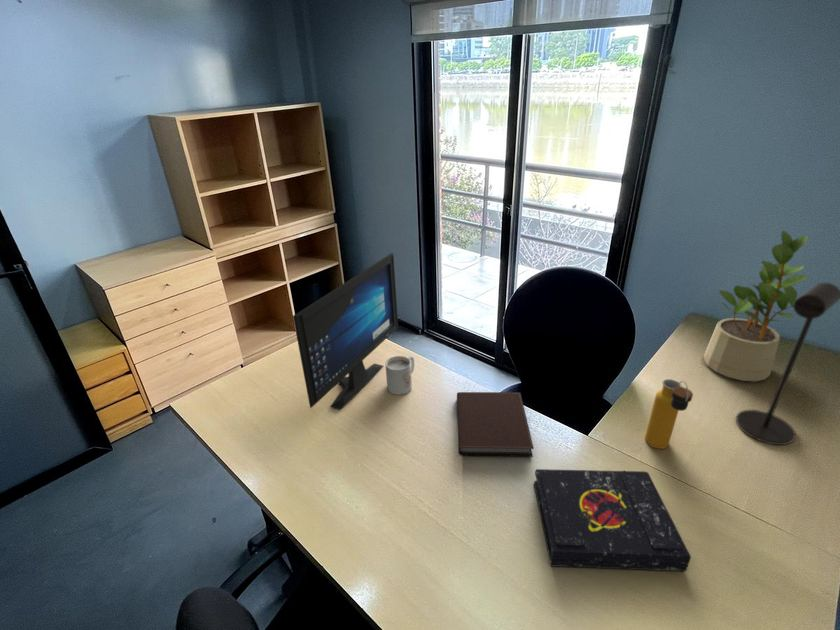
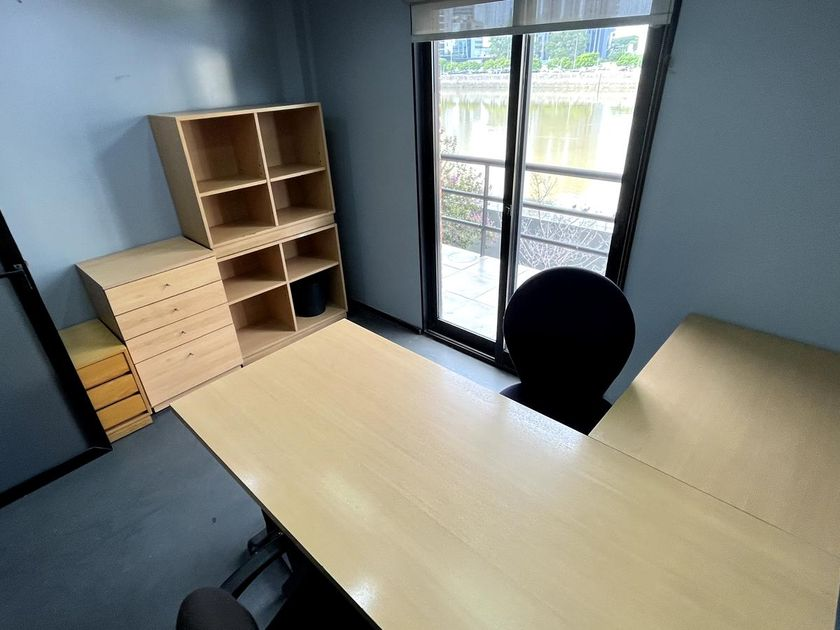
- desk lamp [735,282,840,446]
- notebook [456,391,534,458]
- potted plant [703,230,810,382]
- computer monitor [292,252,399,411]
- water bottle [644,378,694,450]
- mug [384,355,415,395]
- book [533,468,692,572]
